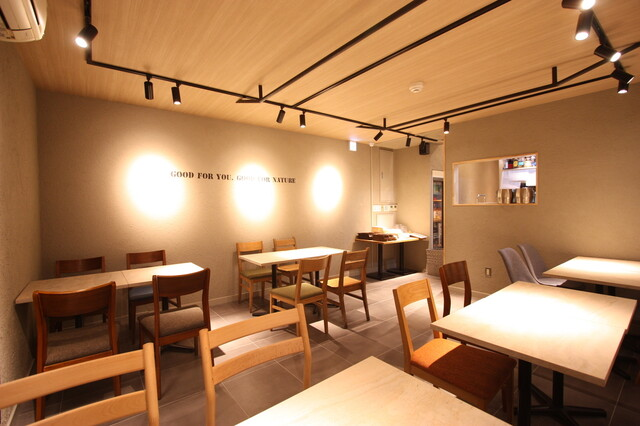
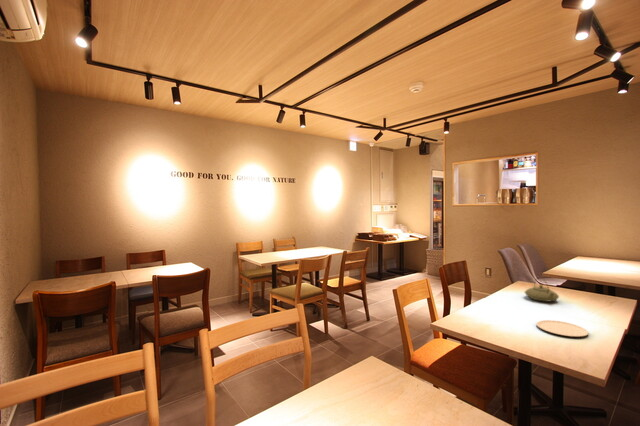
+ teapot [524,276,560,303]
+ plate [536,319,589,338]
